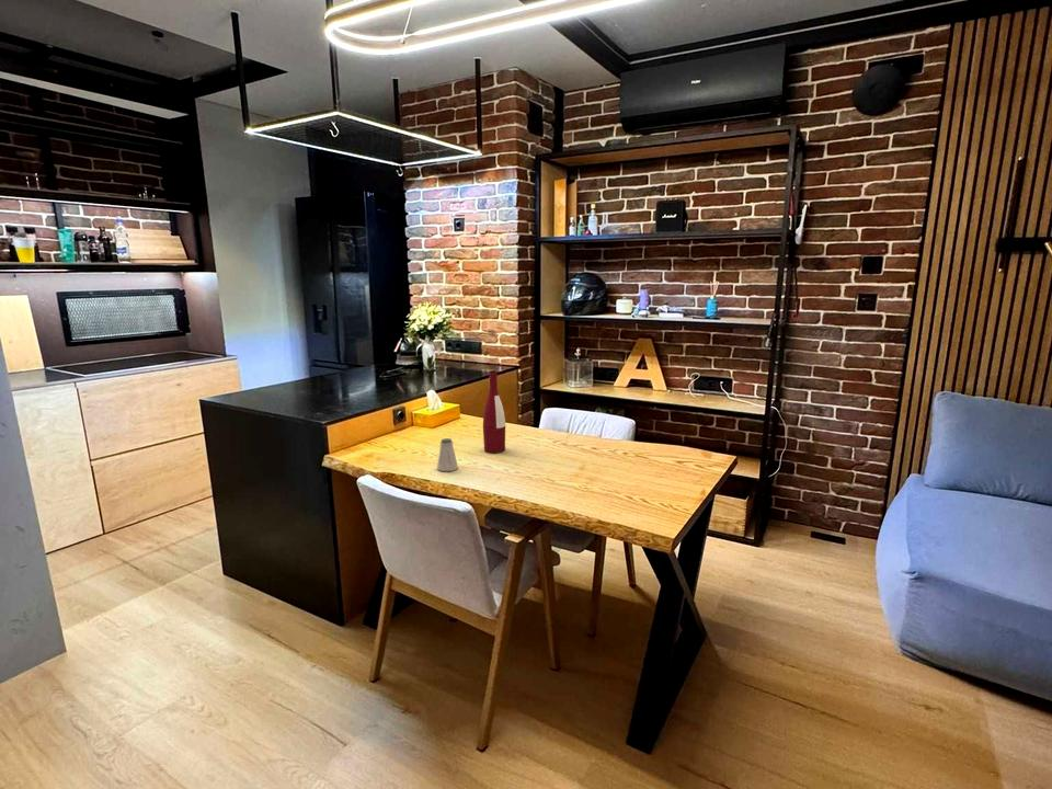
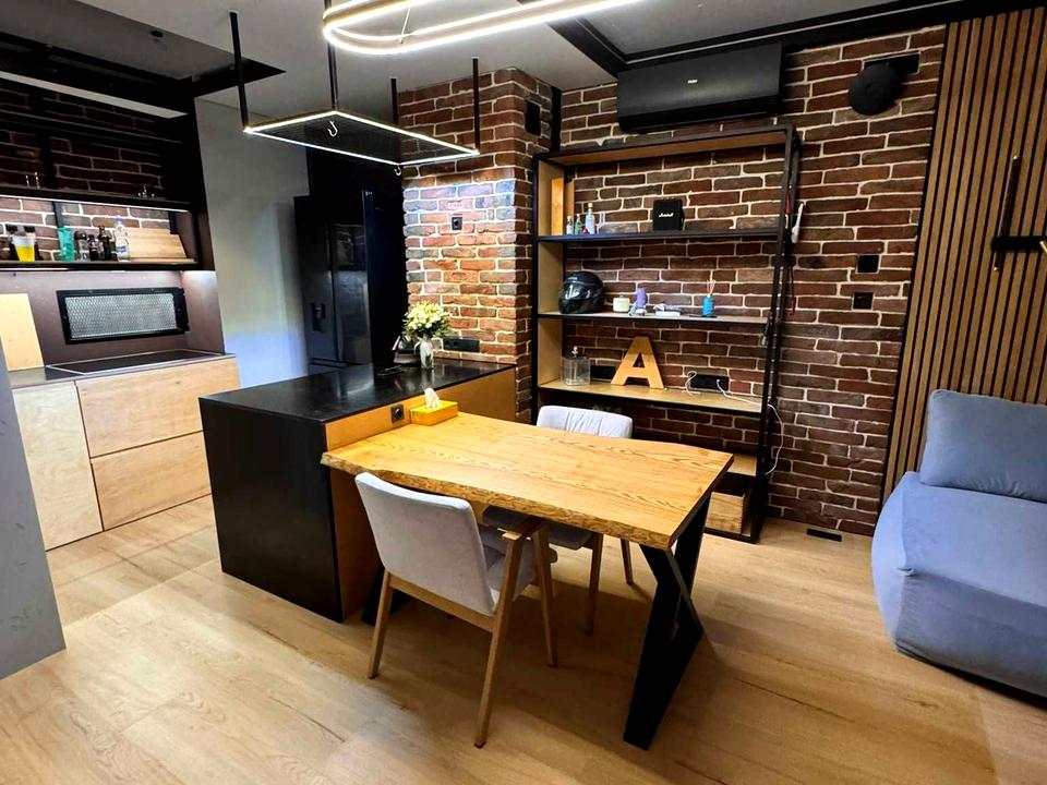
- saltshaker [436,437,459,472]
- alcohol [482,369,506,454]
